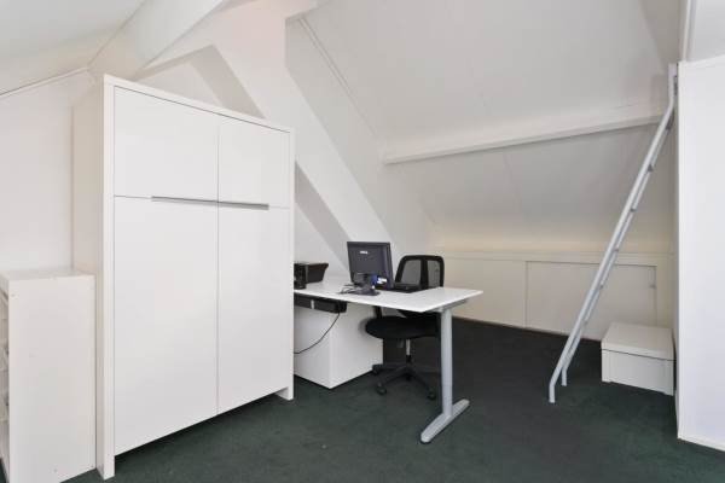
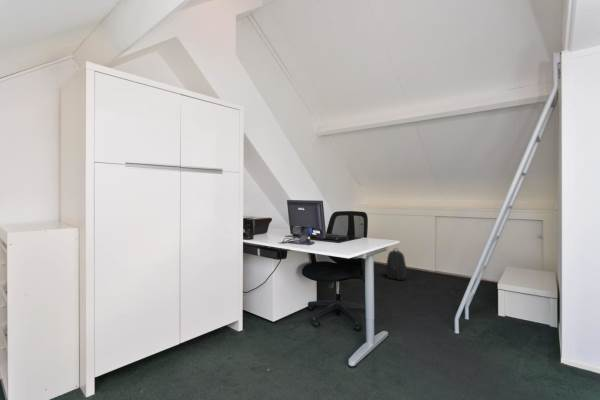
+ backpack [385,247,408,281]
